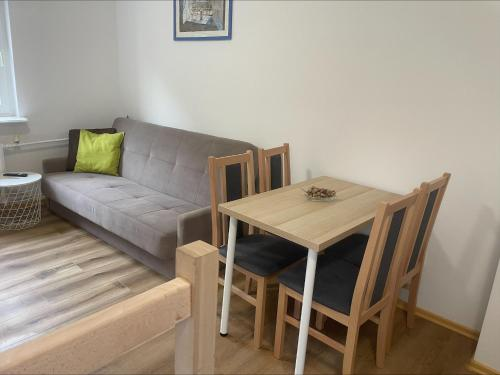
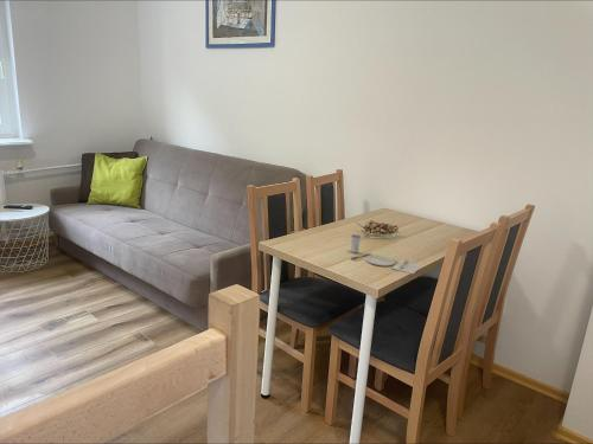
+ placemat [350,233,423,275]
